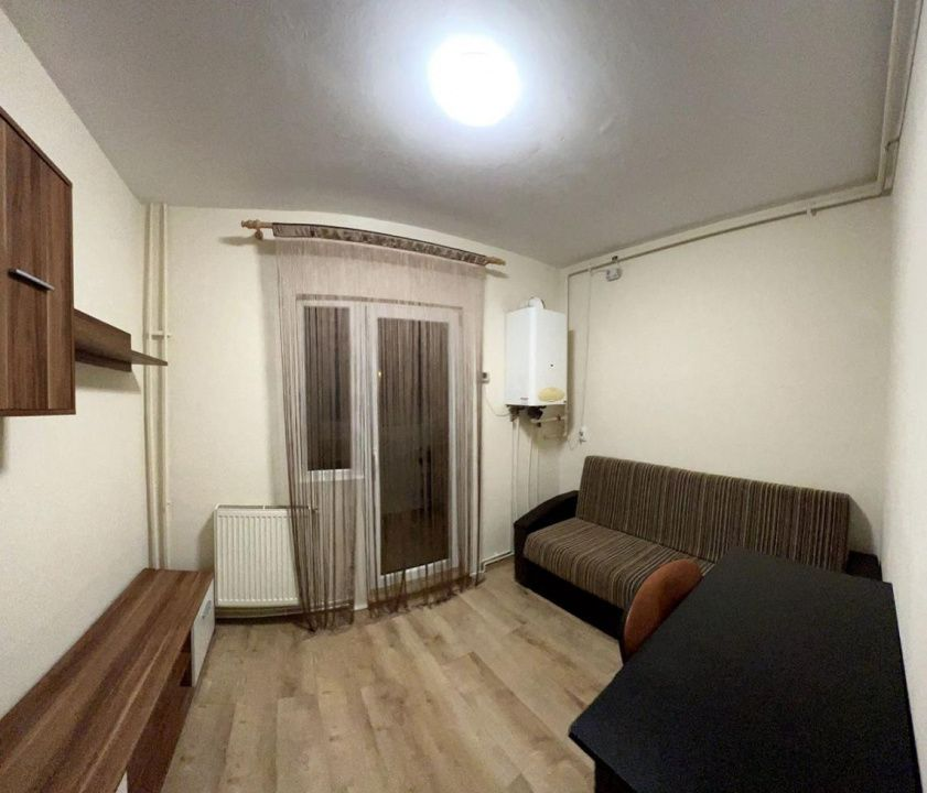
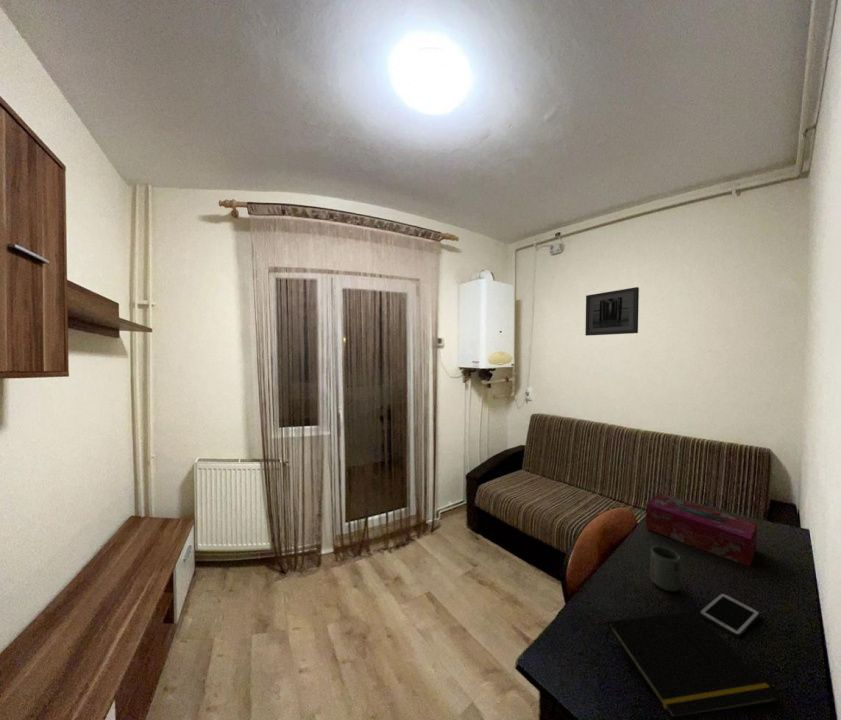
+ cell phone [699,592,761,638]
+ cup [650,545,681,593]
+ wall art [584,286,640,337]
+ tissue box [645,493,758,567]
+ notepad [605,609,780,717]
